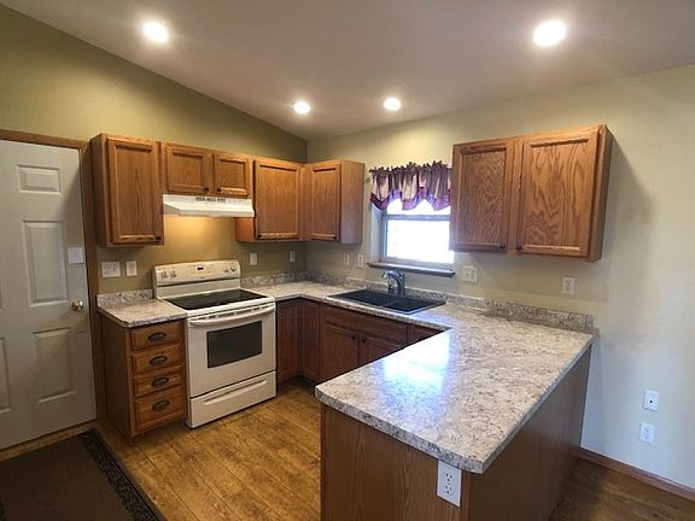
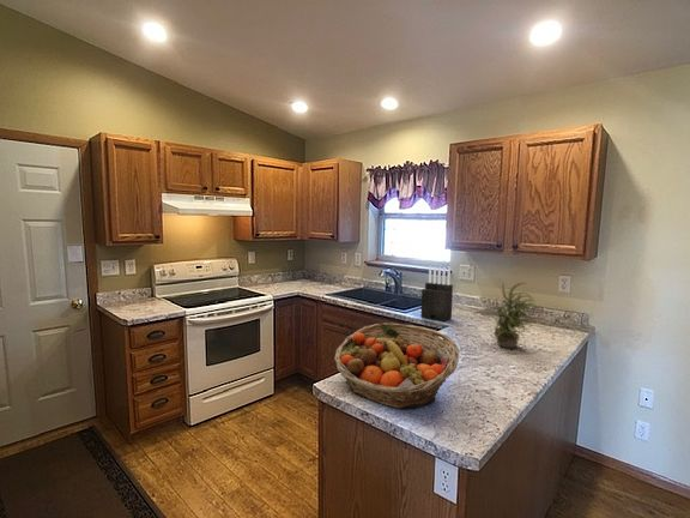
+ fruit basket [333,323,460,410]
+ knife block [420,265,454,323]
+ potted plant [485,278,541,349]
